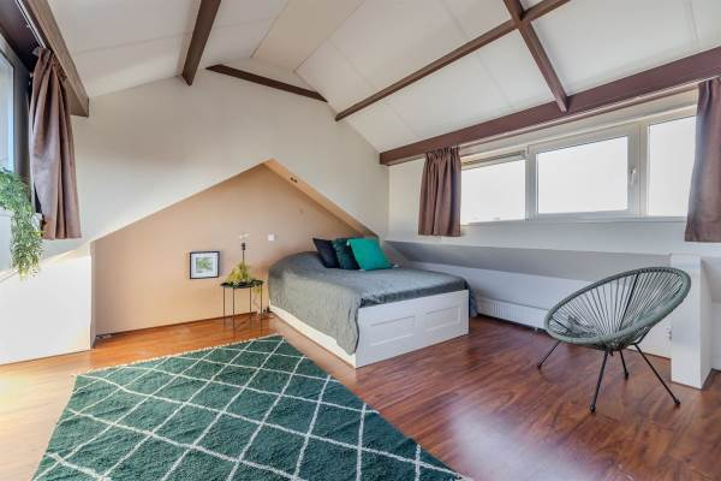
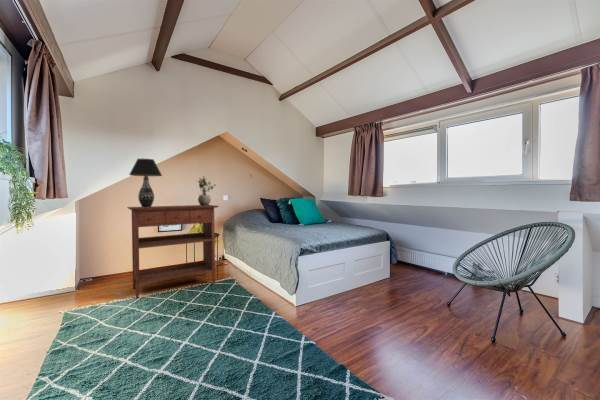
+ potted plant [196,175,217,206]
+ table lamp [128,158,163,208]
+ console table [126,204,220,299]
